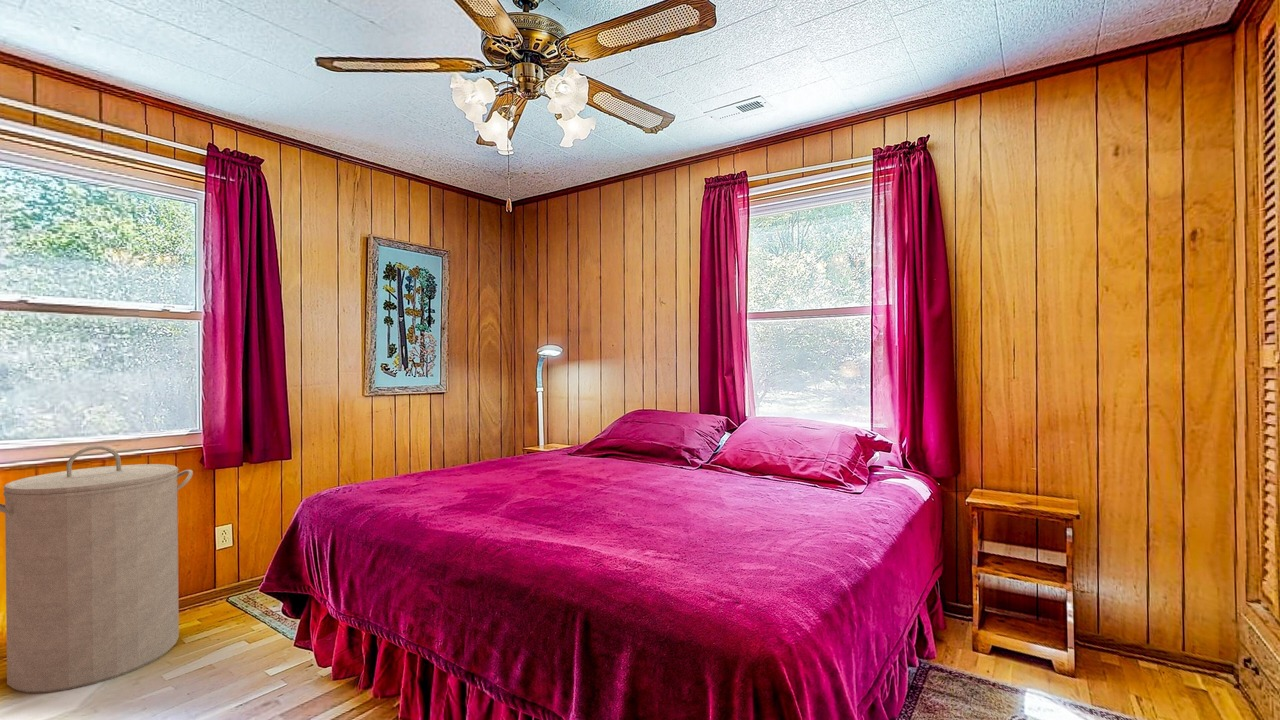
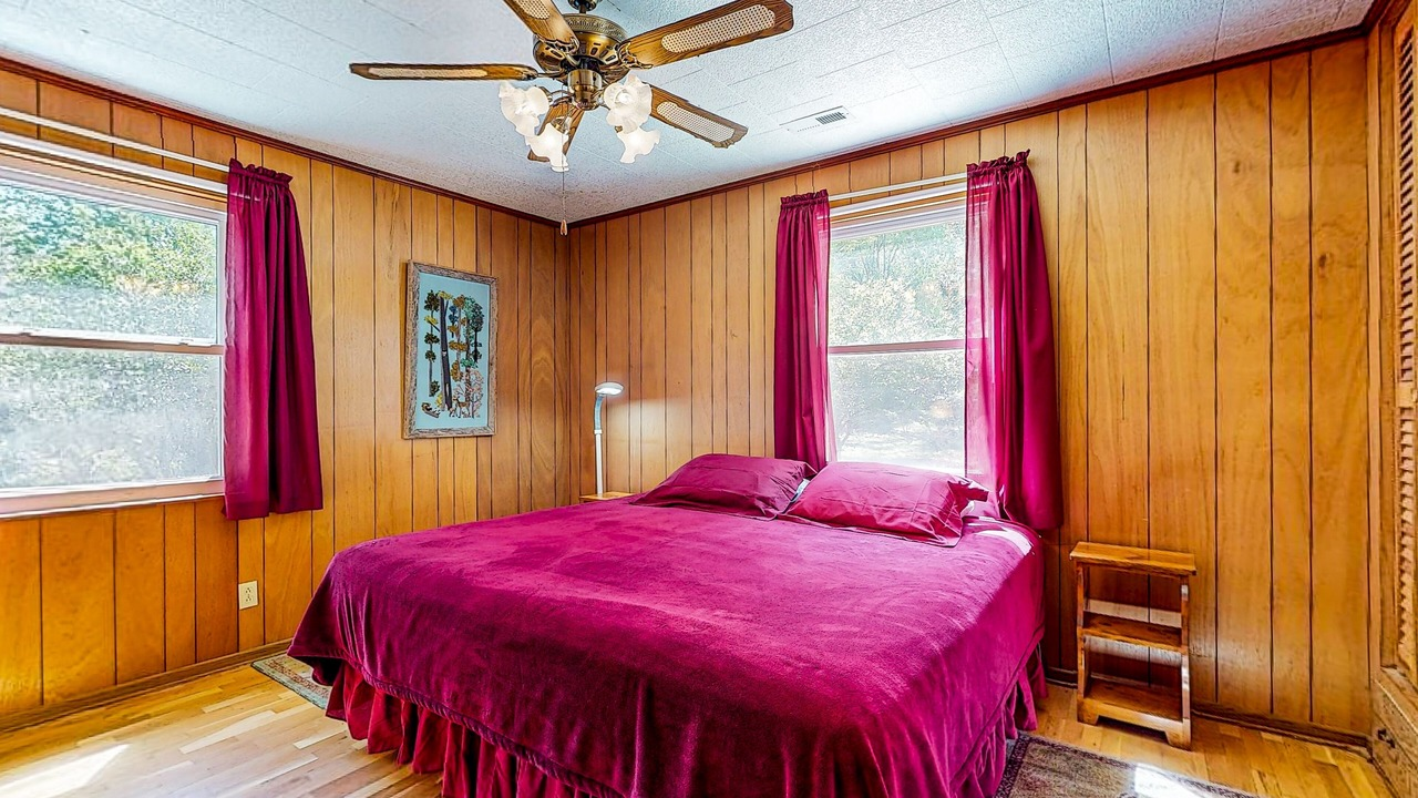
- laundry hamper [0,445,194,694]
